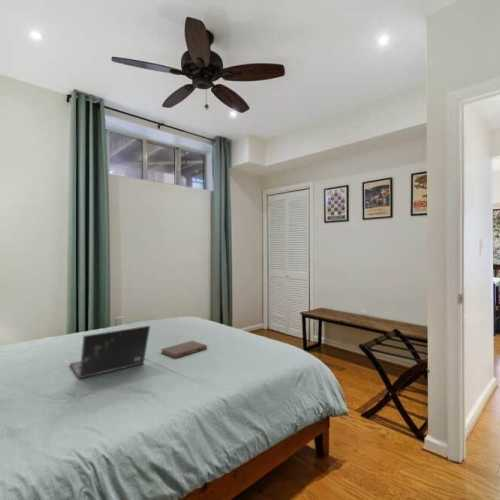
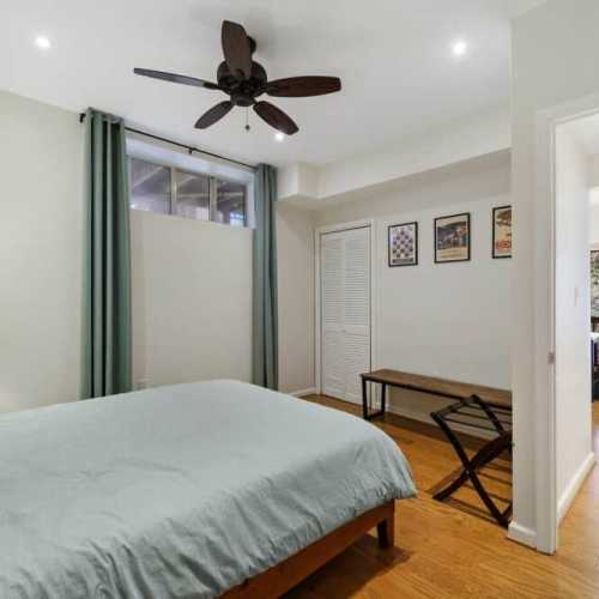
- laptop [69,325,151,380]
- book [160,340,208,359]
